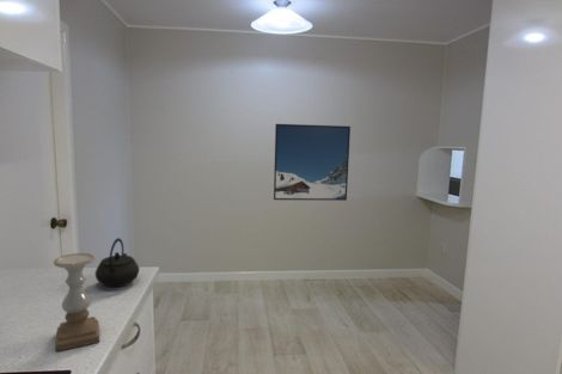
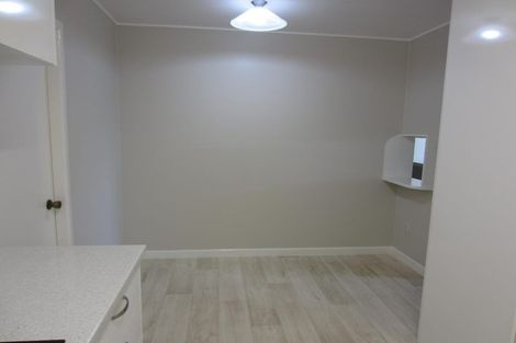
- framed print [273,123,352,202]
- kettle [94,237,141,288]
- candle holder [53,252,100,352]
